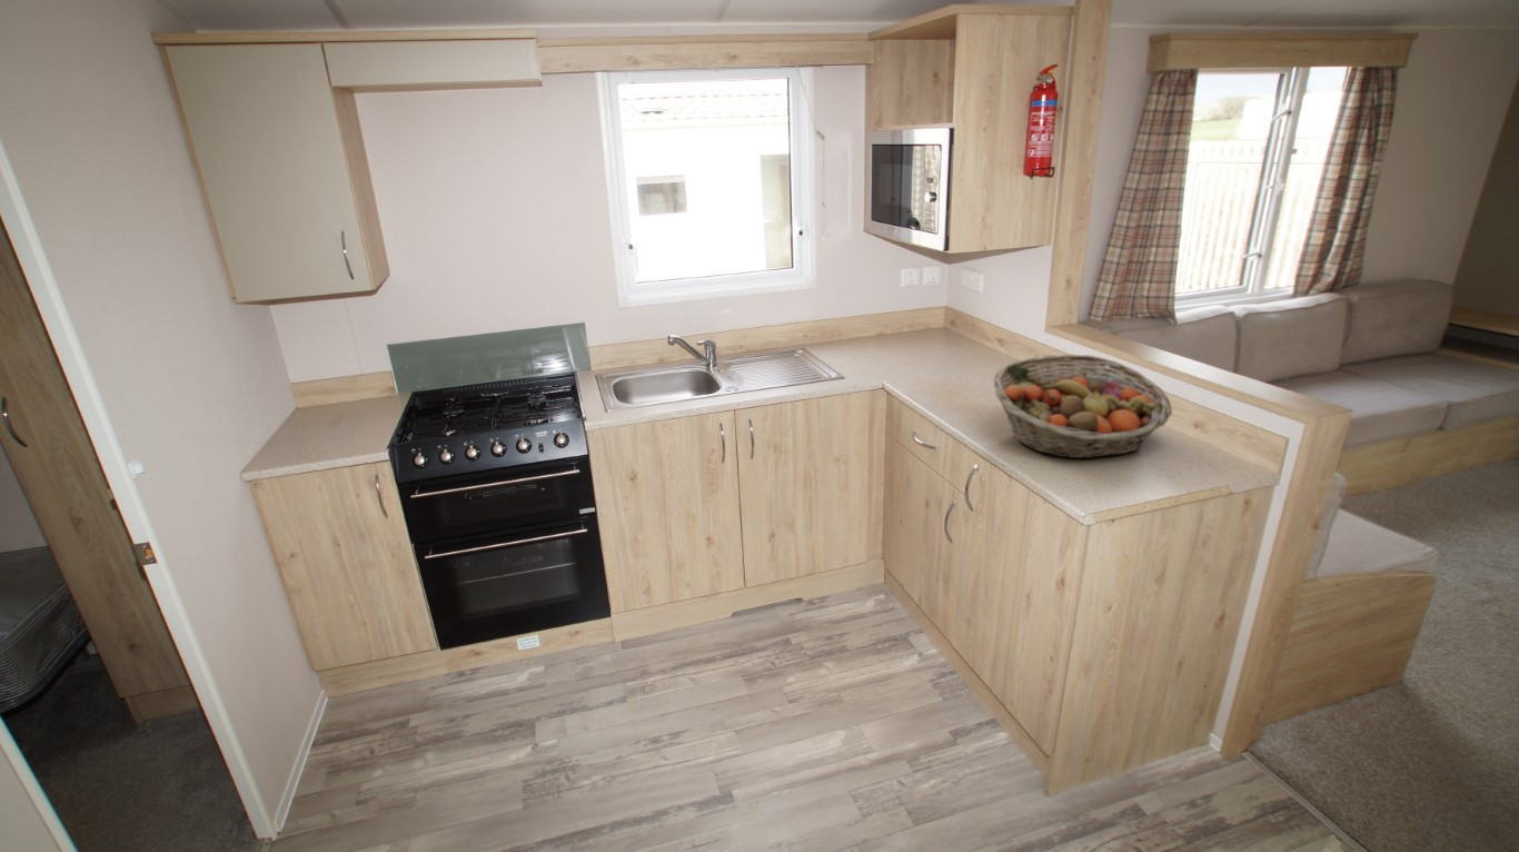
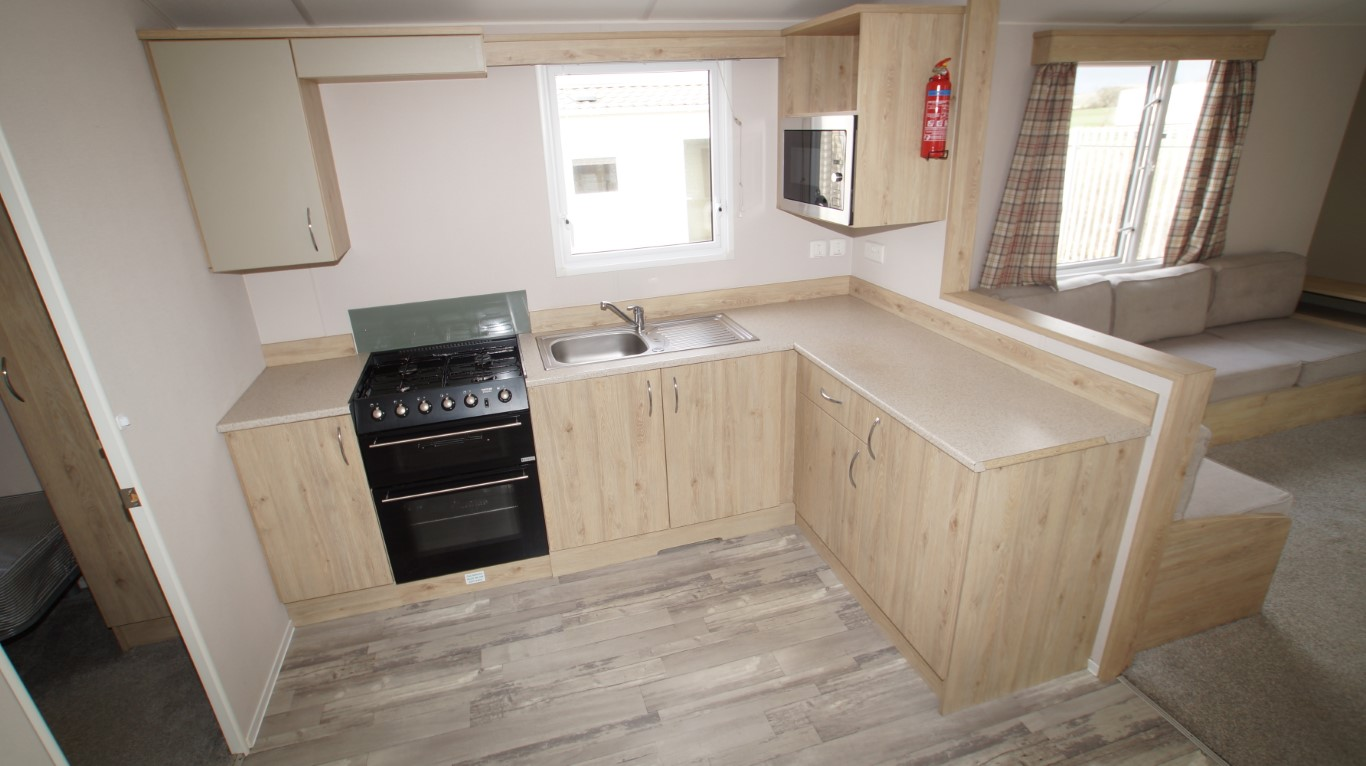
- fruit basket [992,354,1173,459]
